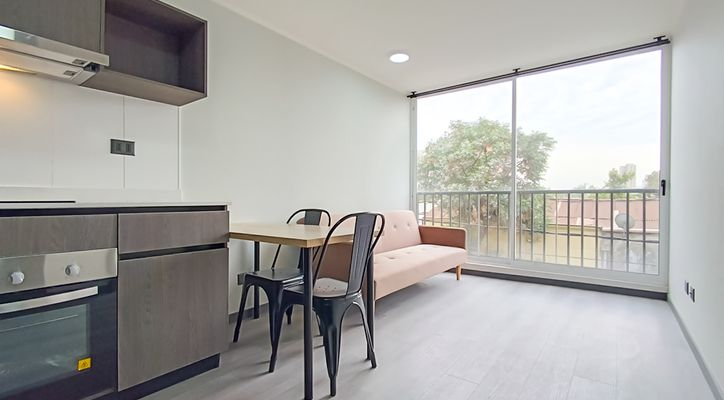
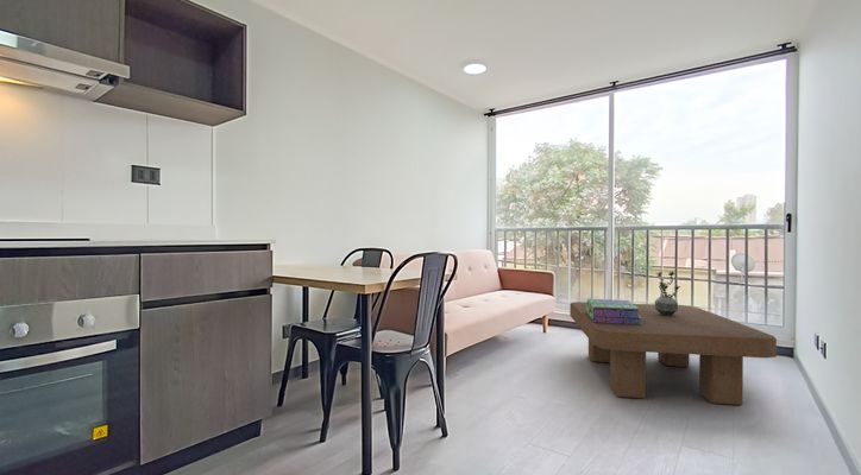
+ coffee table [568,300,778,406]
+ stack of books [585,298,641,324]
+ potted plant [654,271,681,316]
